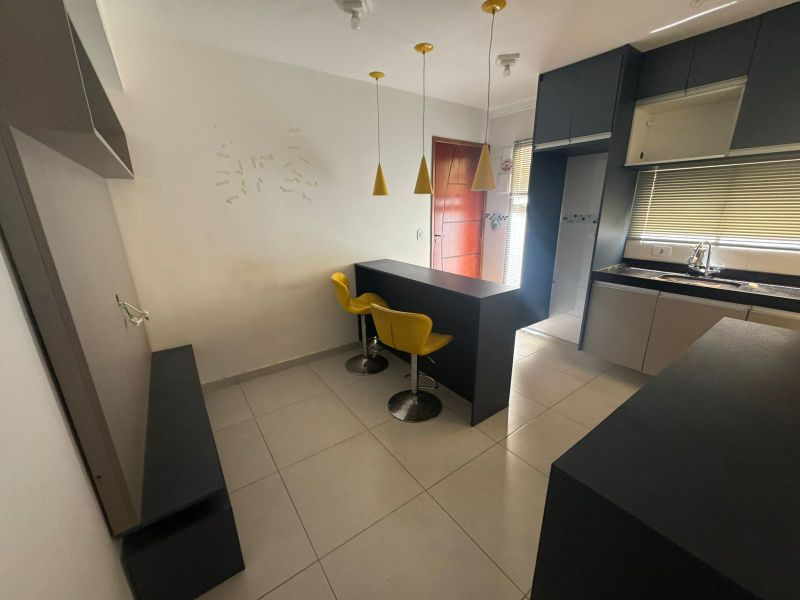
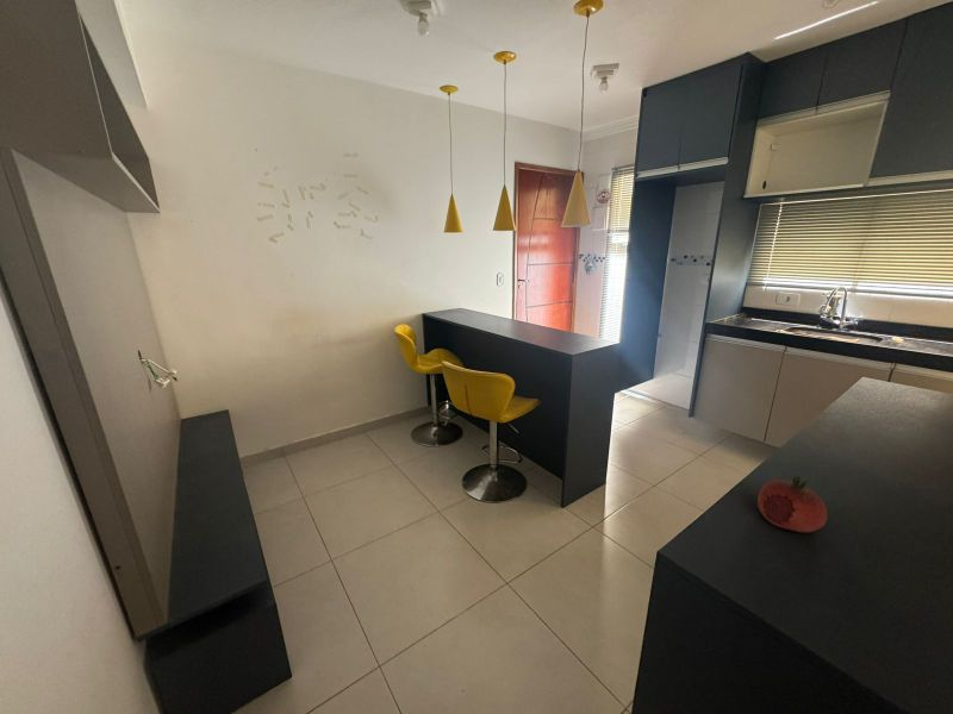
+ fruit [756,475,828,533]
